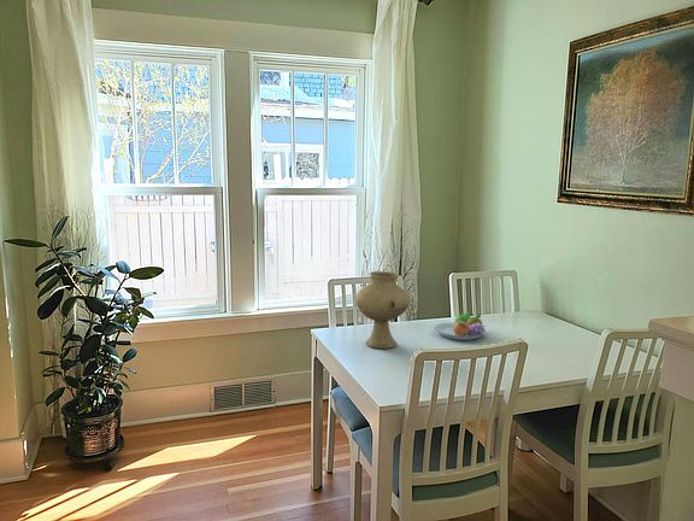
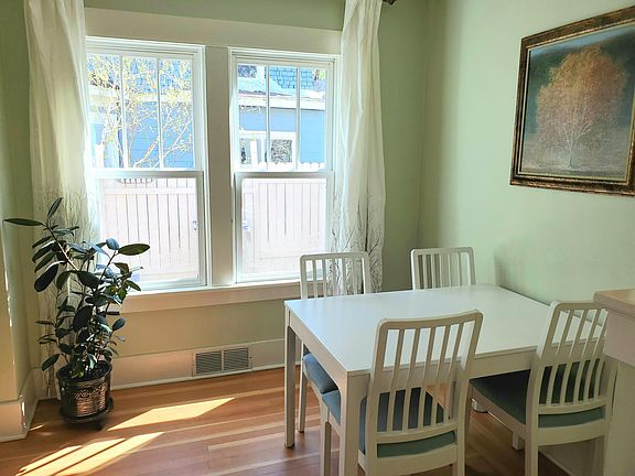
- fruit bowl [433,311,487,341]
- vase [354,270,411,350]
